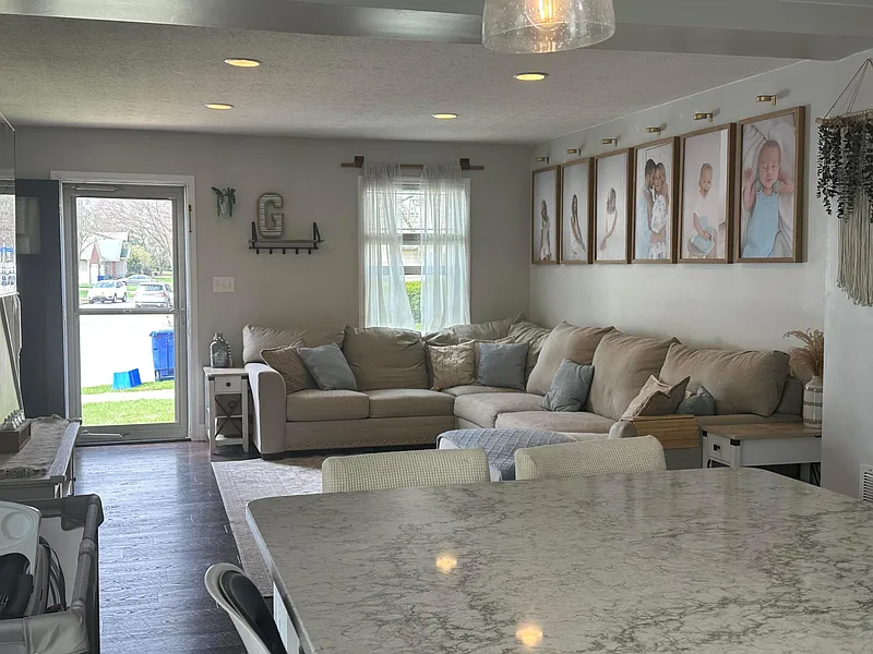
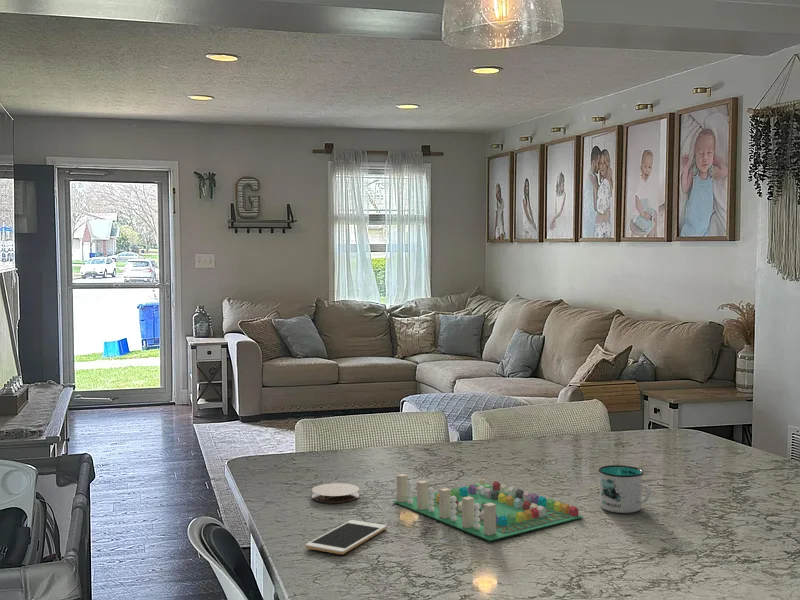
+ mug [598,464,652,514]
+ coaster [311,482,360,504]
+ cell phone [305,519,388,555]
+ board game [392,473,584,542]
